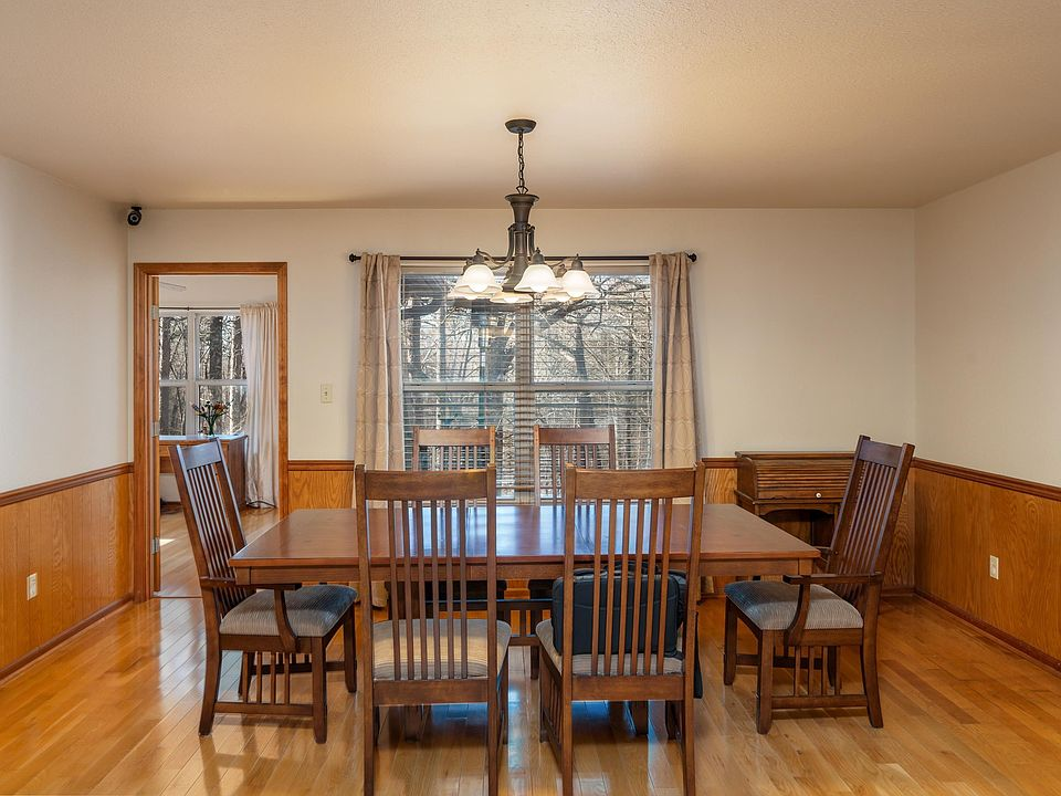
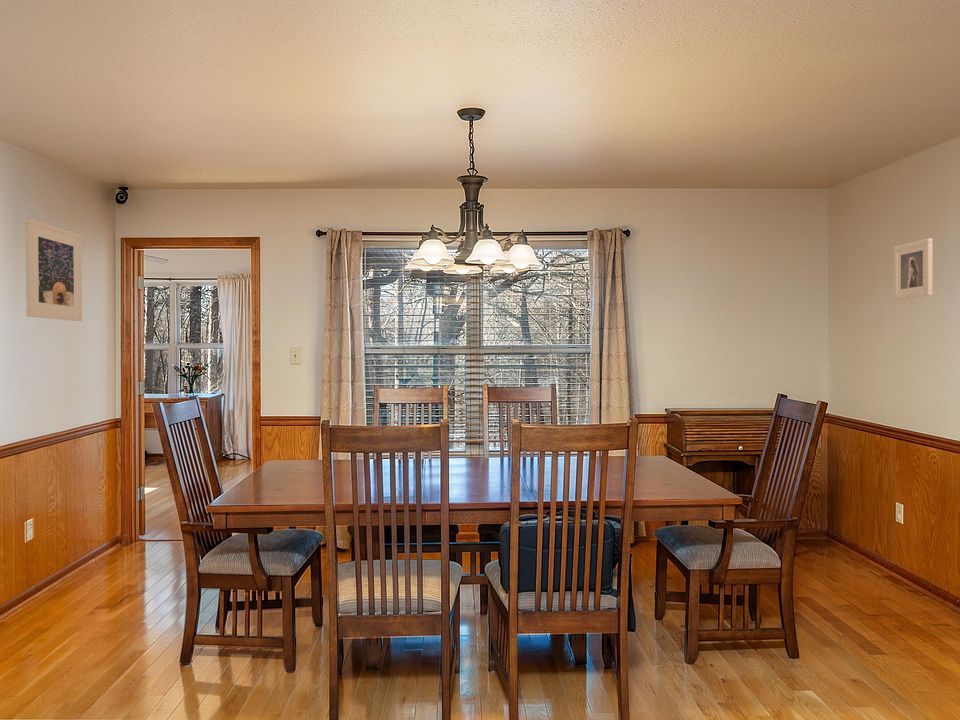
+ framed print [25,218,83,322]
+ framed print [893,237,934,301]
